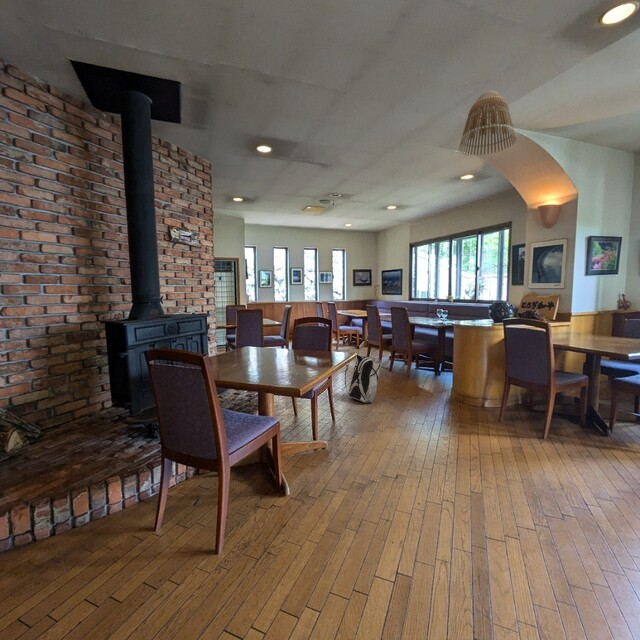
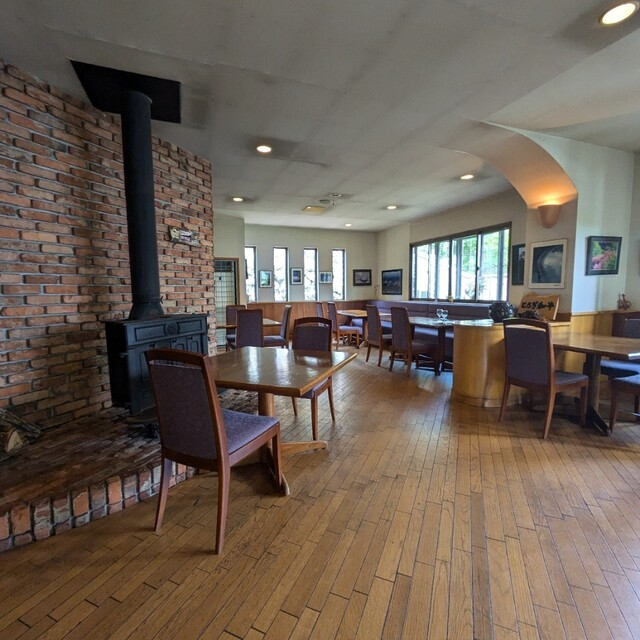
- lamp shade [458,90,517,157]
- backpack [344,354,383,403]
